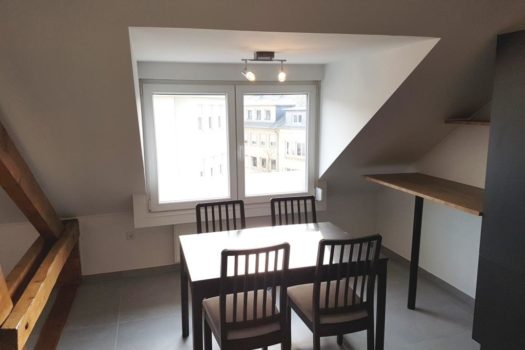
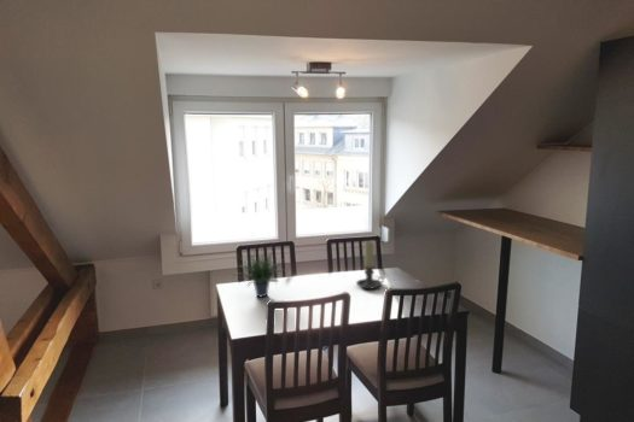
+ potted plant [231,246,287,299]
+ candle holder [355,240,385,291]
